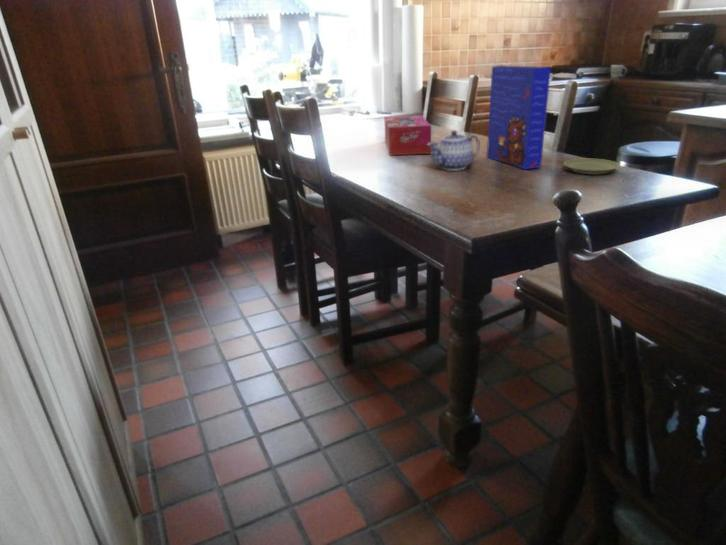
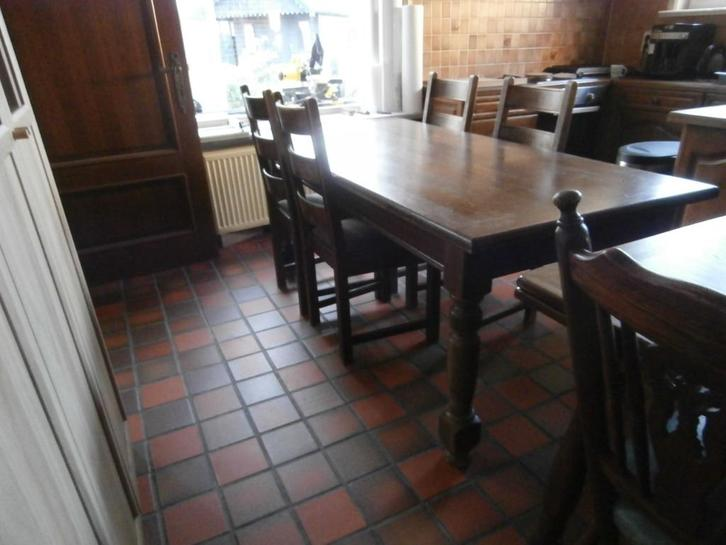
- plate [563,157,621,175]
- cereal box [486,64,552,171]
- tissue box [383,114,432,157]
- teapot [427,129,481,172]
